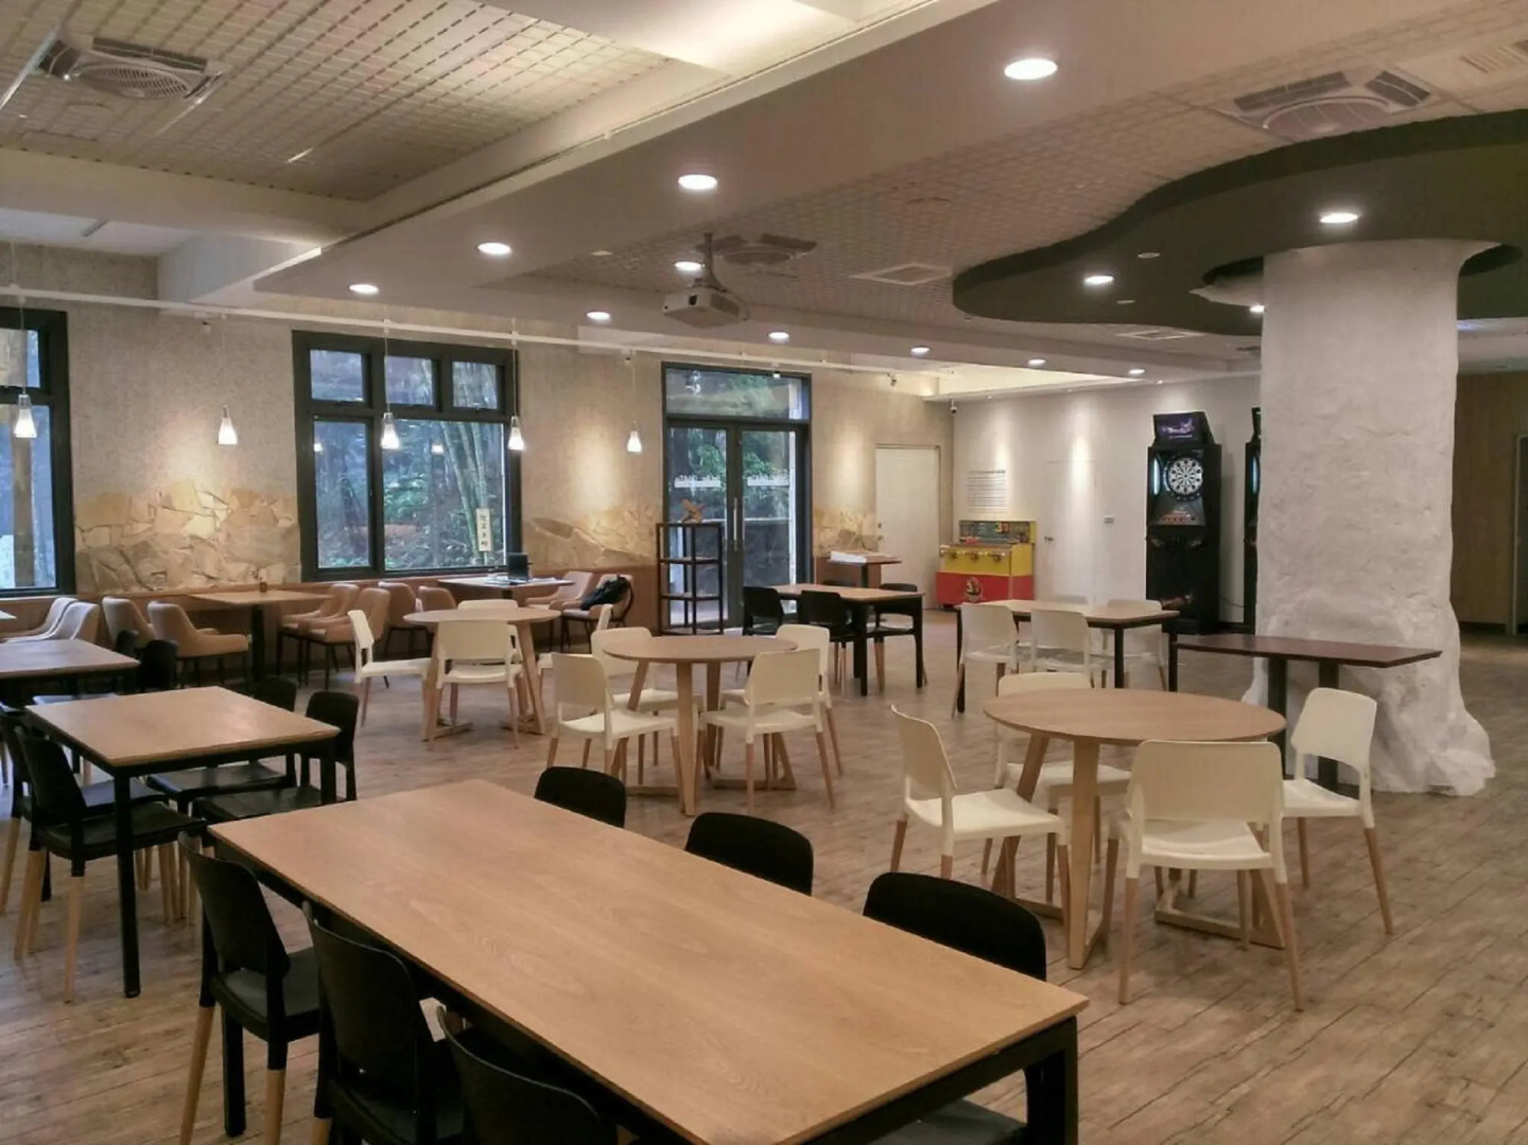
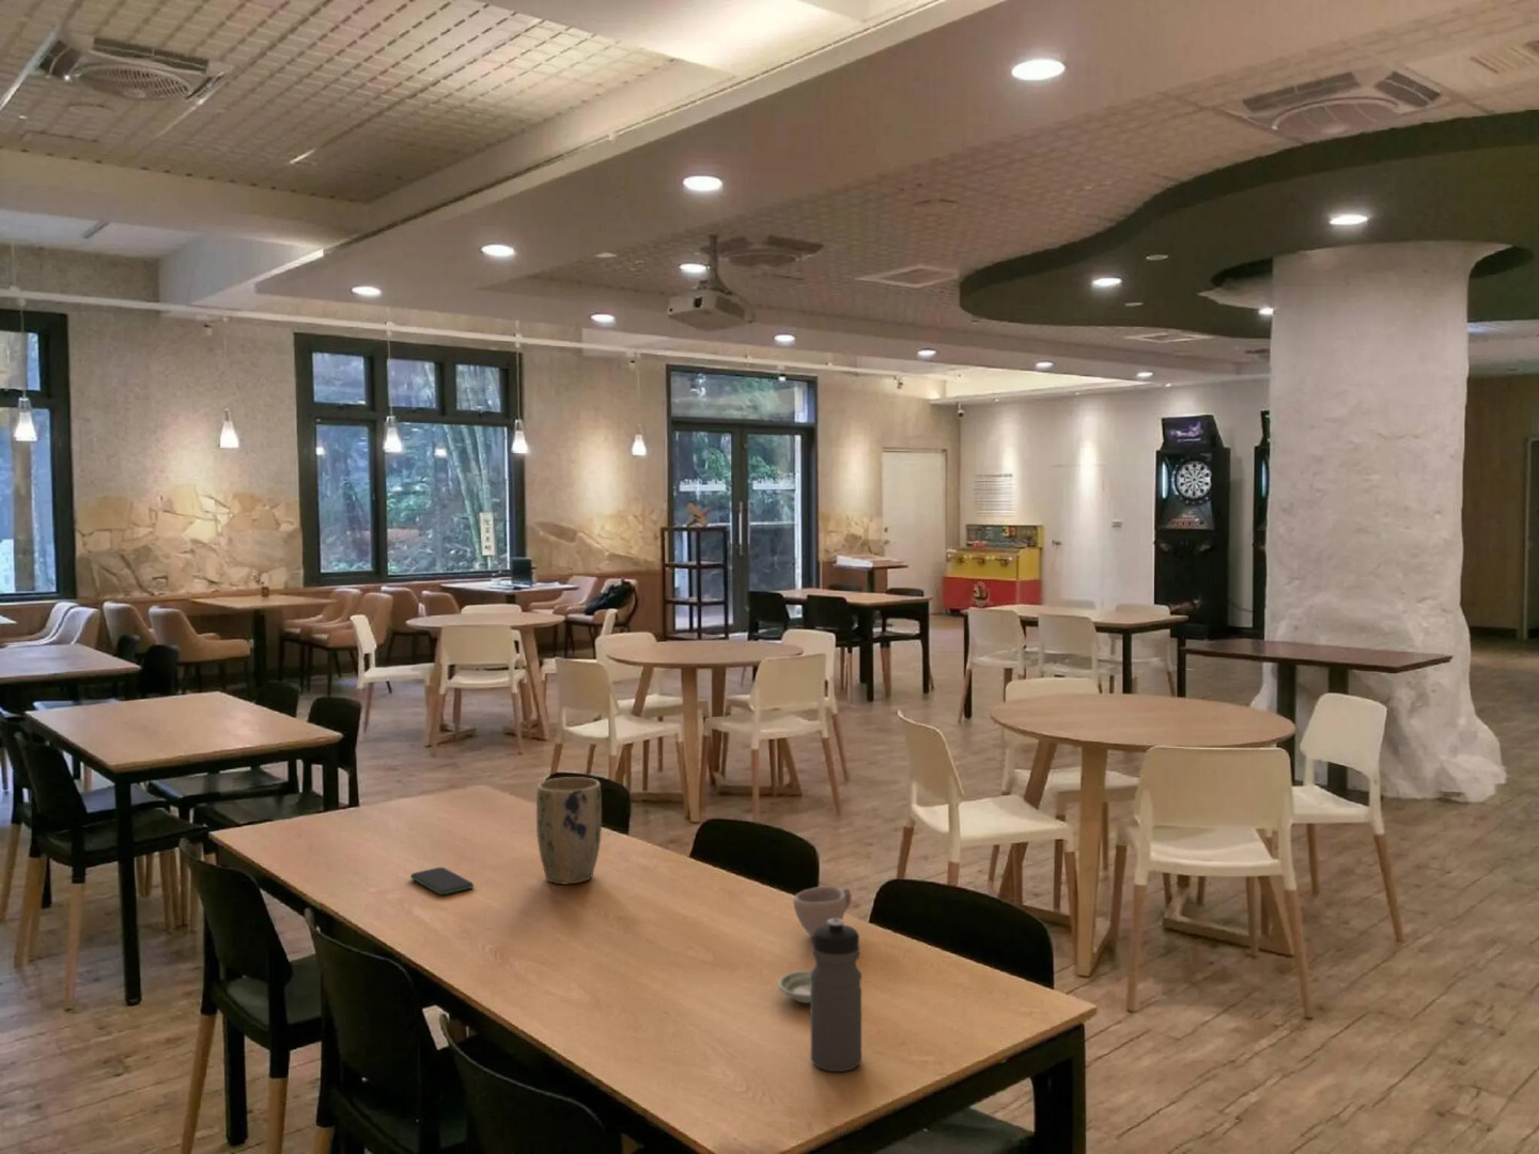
+ plant pot [536,776,602,885]
+ smartphone [410,867,475,896]
+ saucer [777,970,811,1005]
+ cup [793,886,853,938]
+ water bottle [809,919,863,1073]
